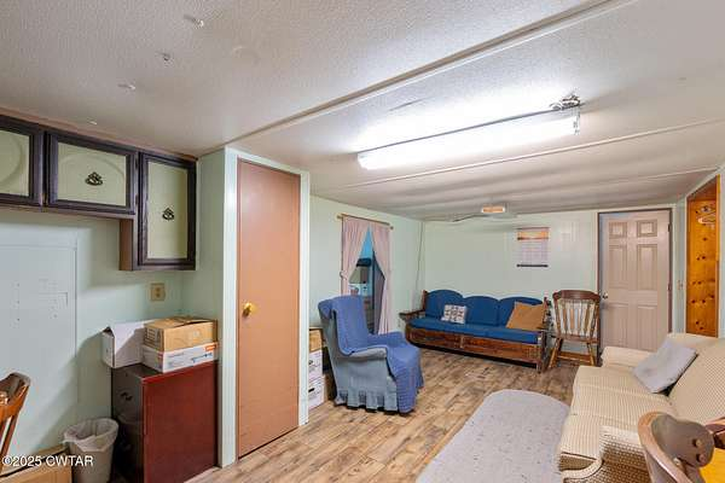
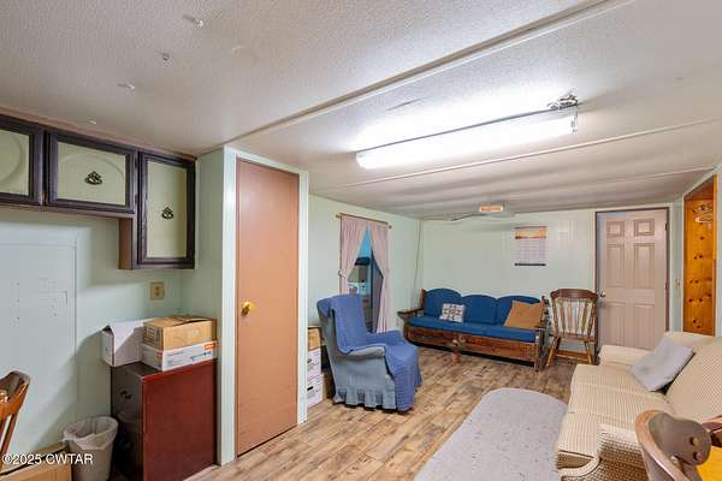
+ potted plant [446,337,468,364]
